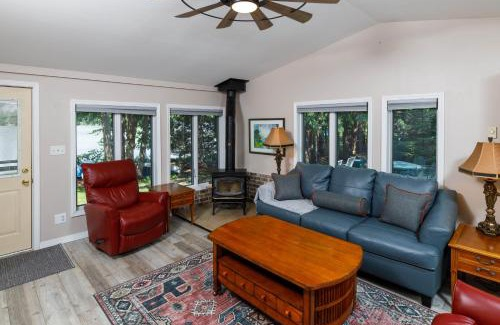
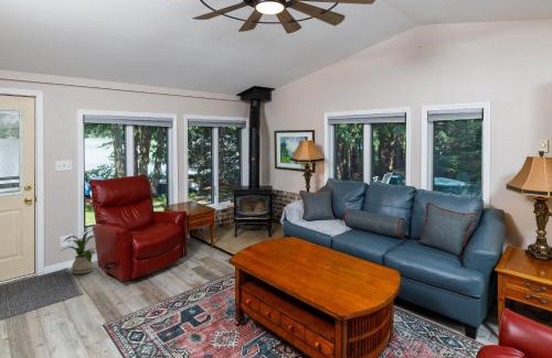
+ house plant [59,230,97,275]
